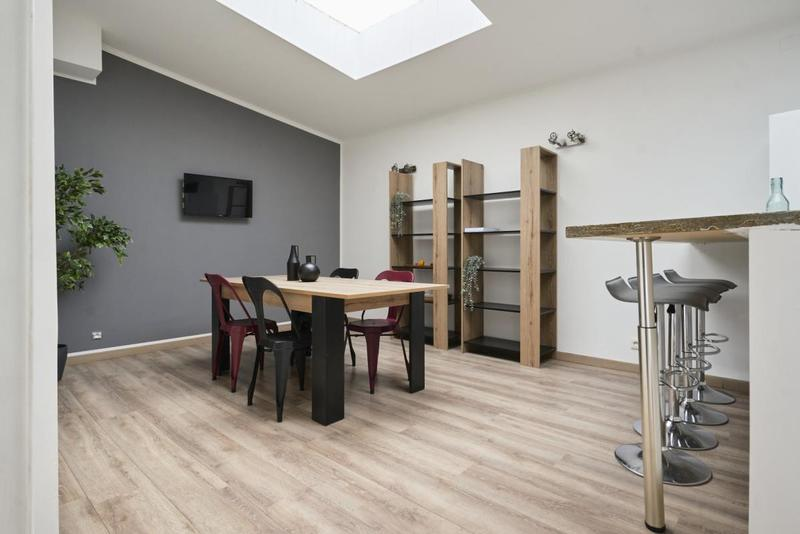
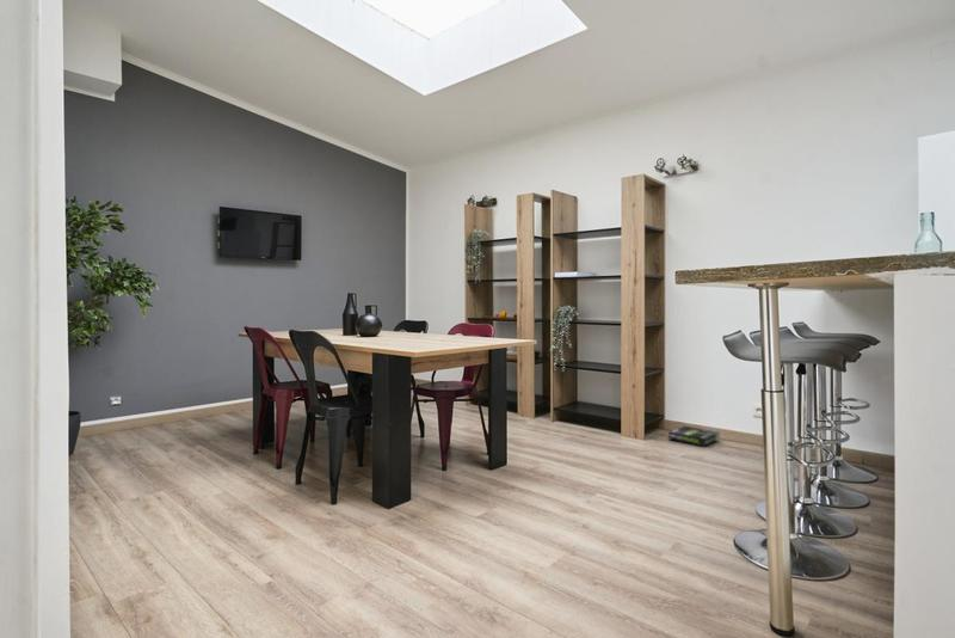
+ box [667,425,721,448]
